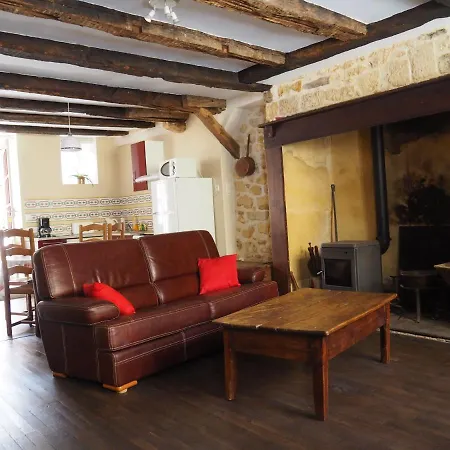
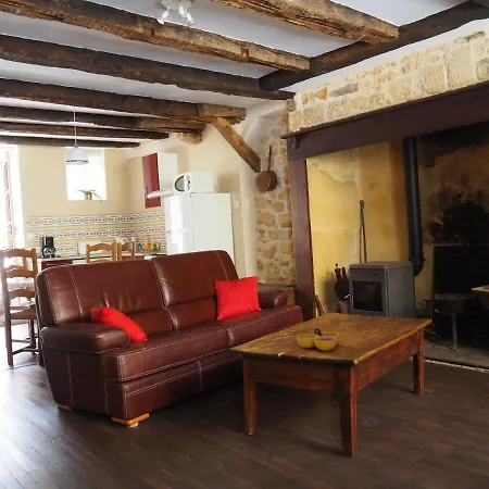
+ decorative bowl [296,327,340,352]
